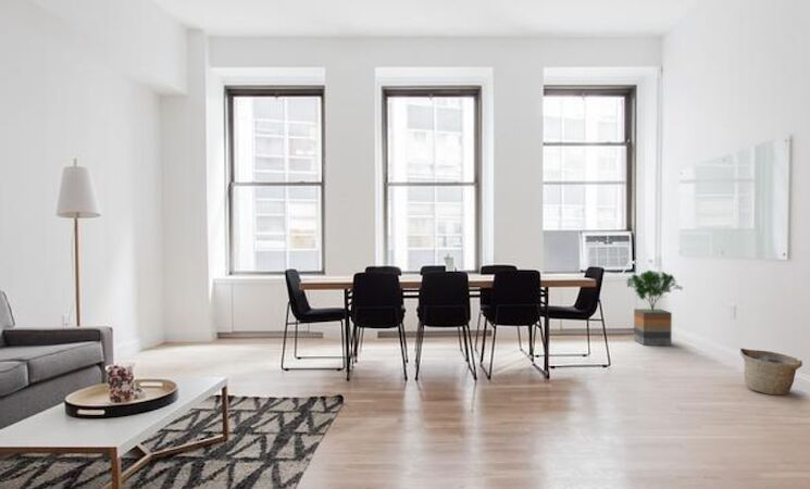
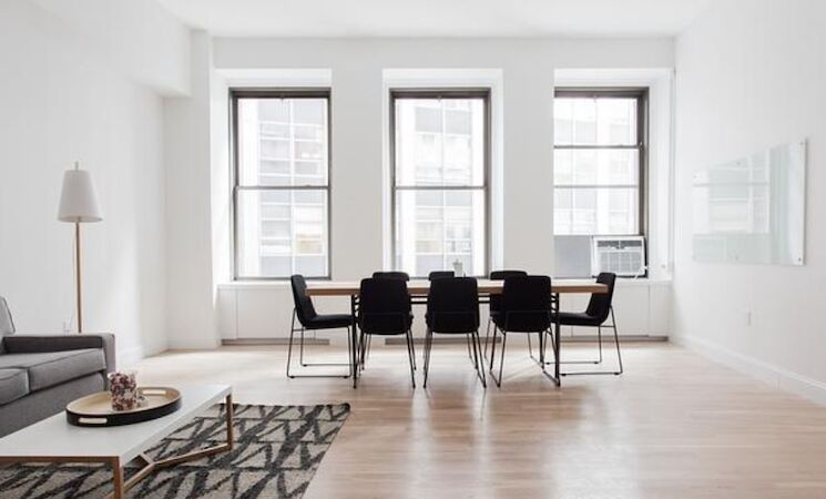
- basket [738,348,803,396]
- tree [625,269,685,347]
